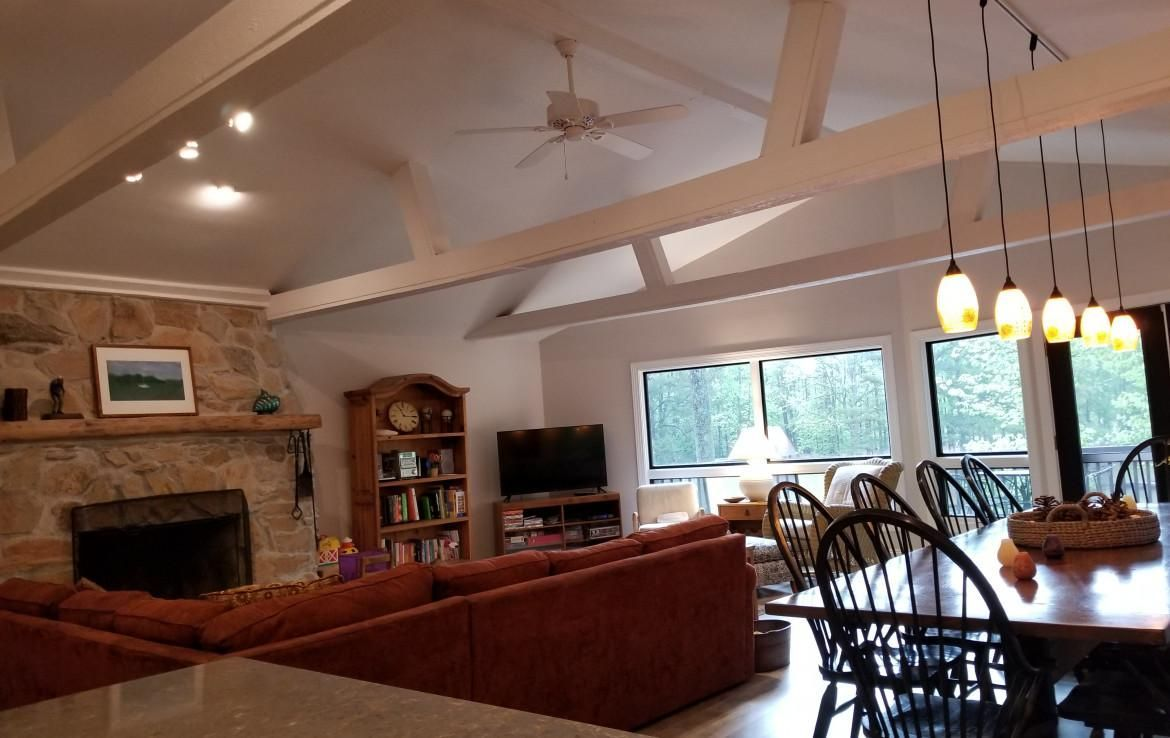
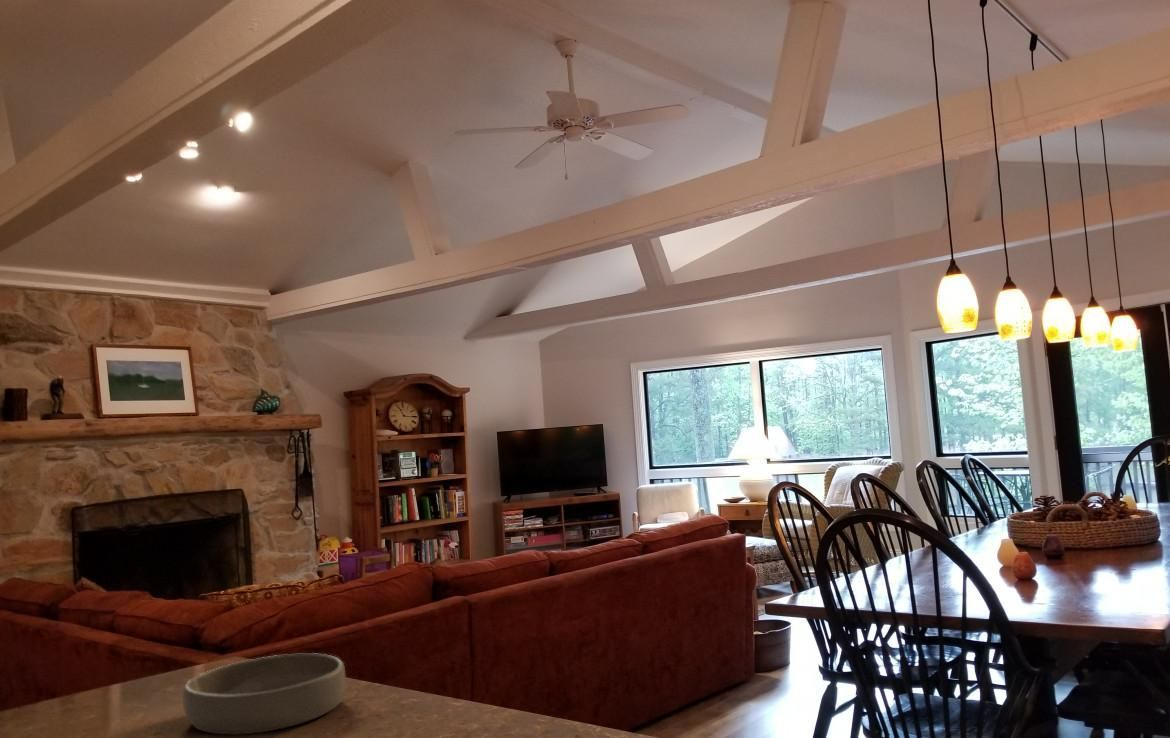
+ bowl [181,652,346,736]
